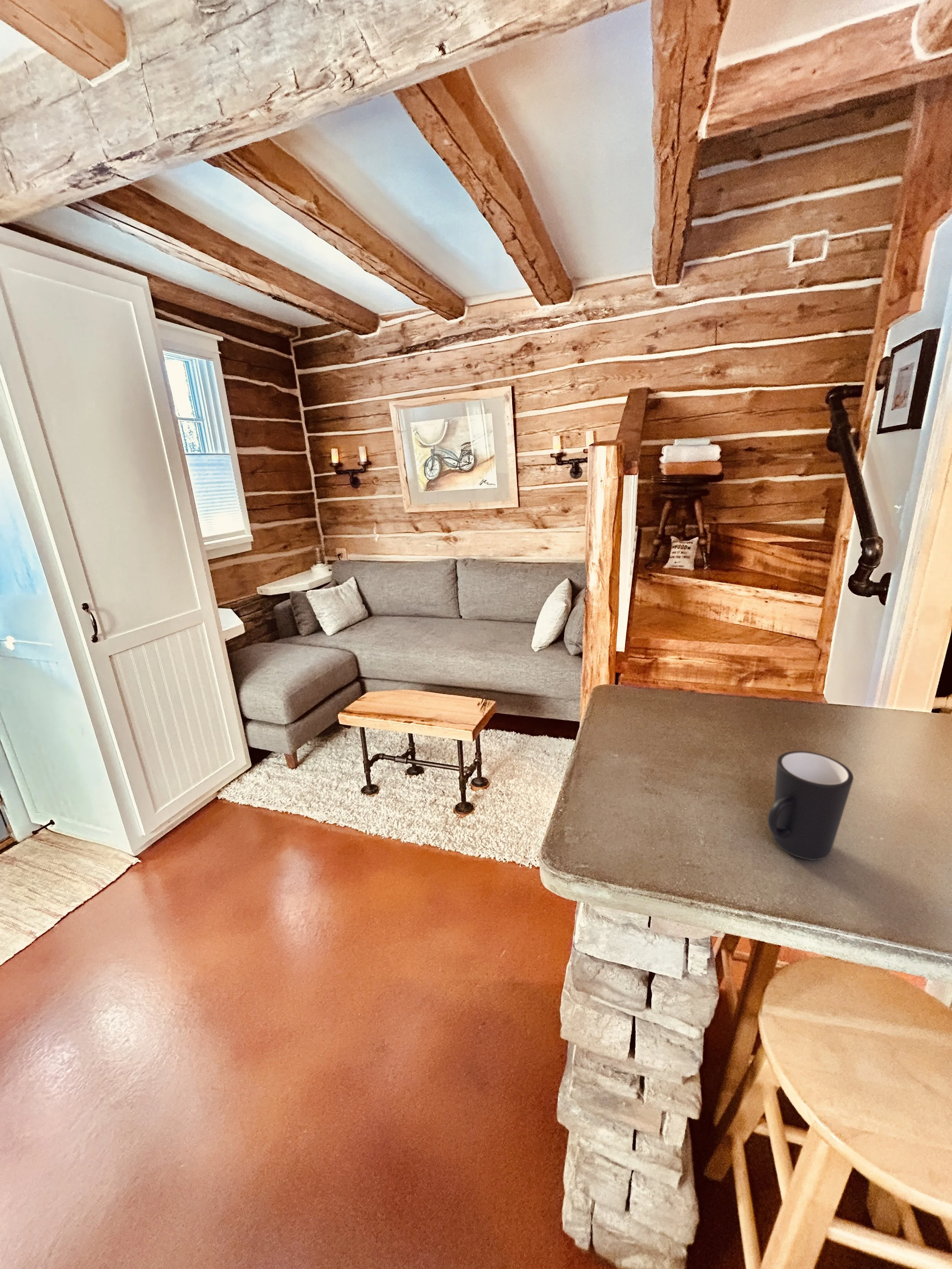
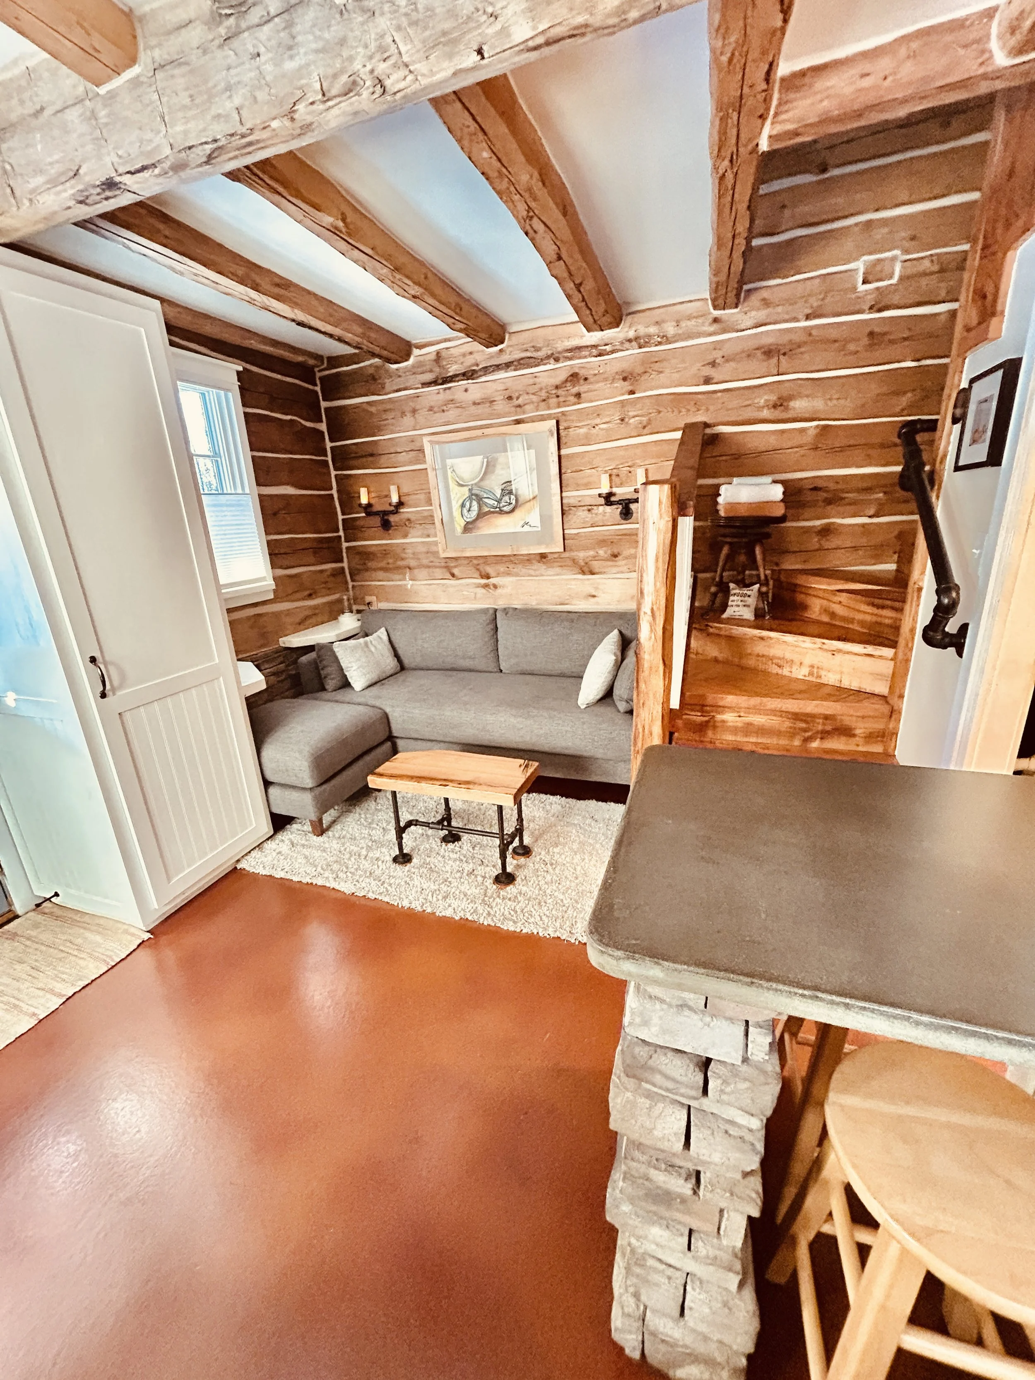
- mug [767,750,854,860]
